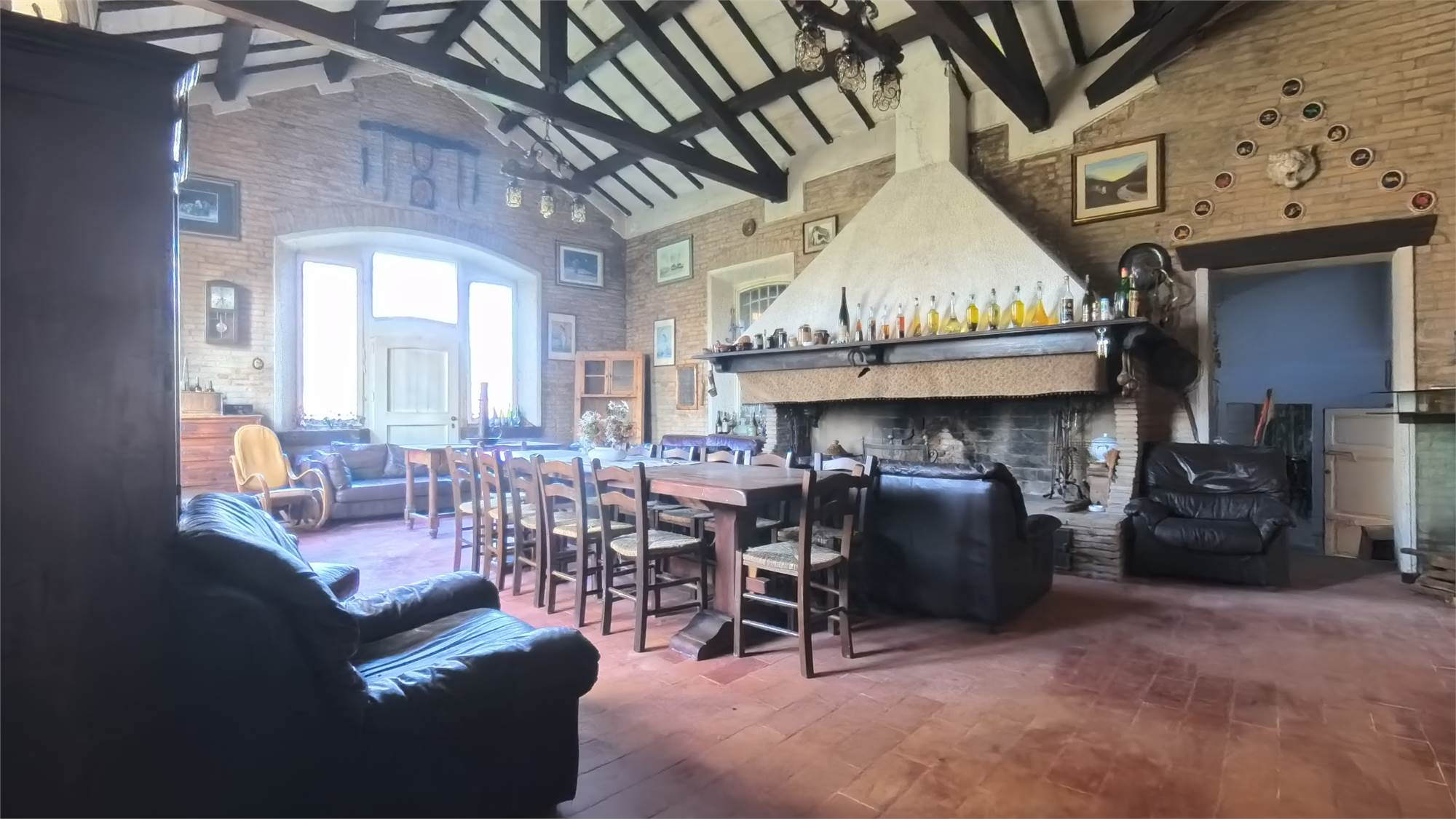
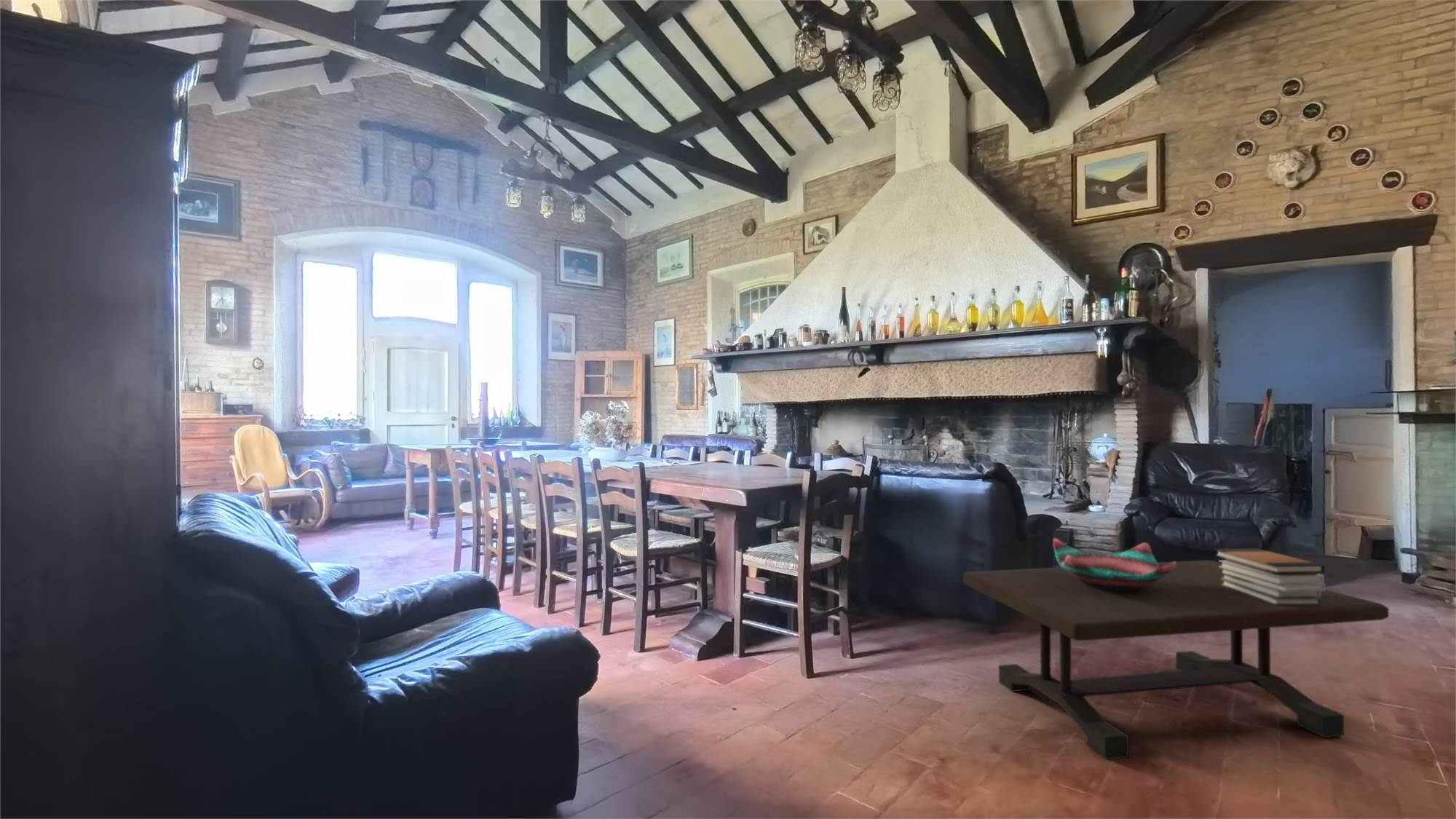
+ coffee table [962,559,1390,760]
+ book stack [1214,547,1326,605]
+ decorative bowl [1053,537,1176,591]
